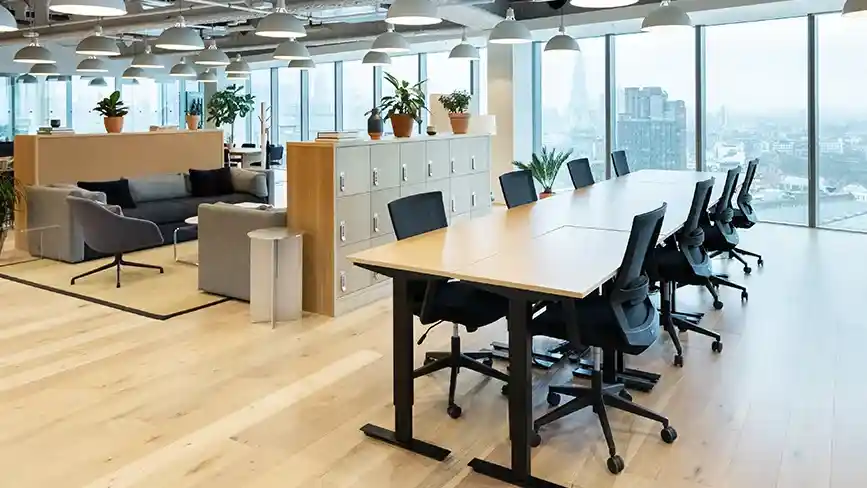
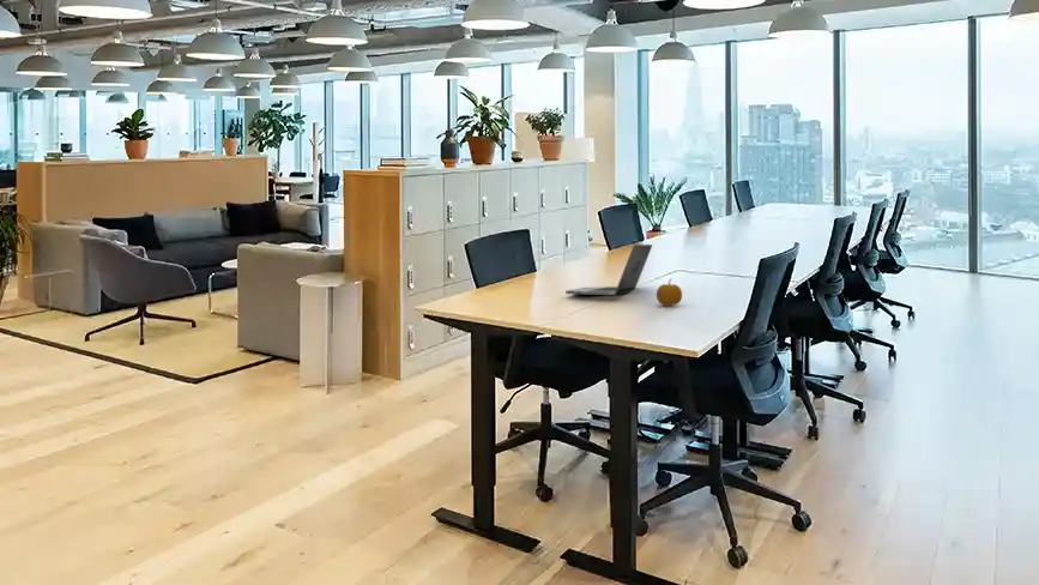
+ fruit [656,278,683,307]
+ laptop [564,243,654,296]
